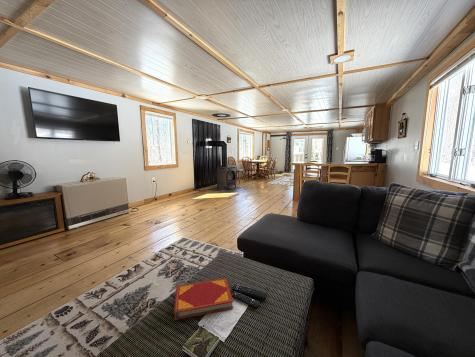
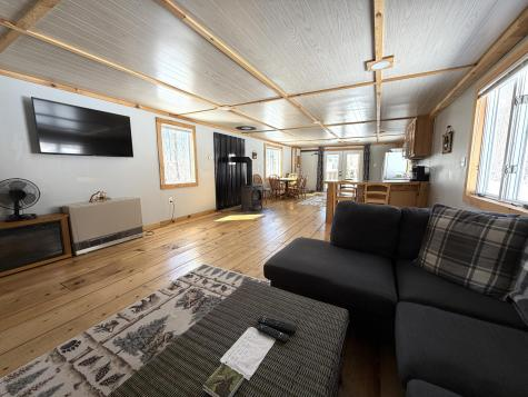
- hardback book [173,277,234,321]
